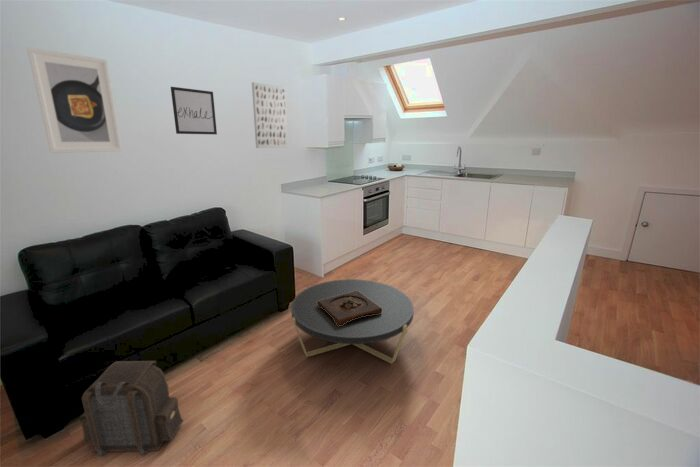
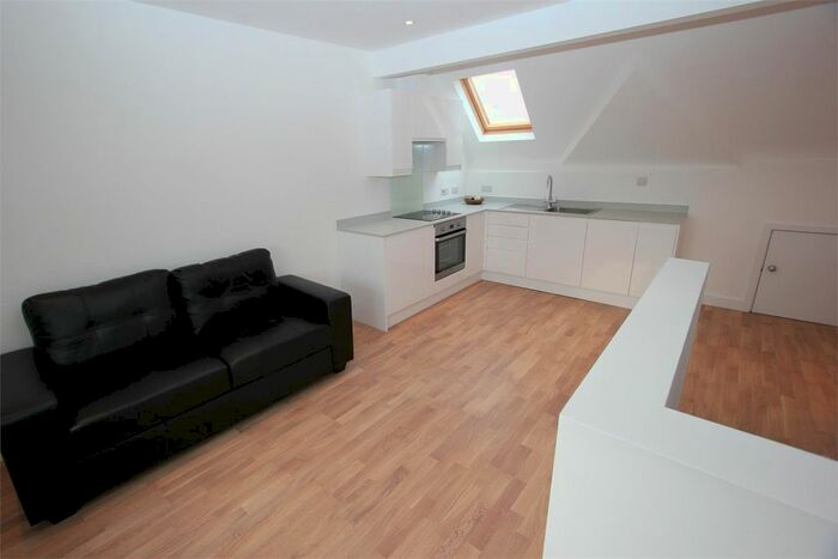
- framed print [26,46,123,154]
- backpack [79,360,184,457]
- coffee table [290,278,415,365]
- wooden tray [317,290,382,326]
- wall art [170,86,218,135]
- wall art [251,81,289,149]
